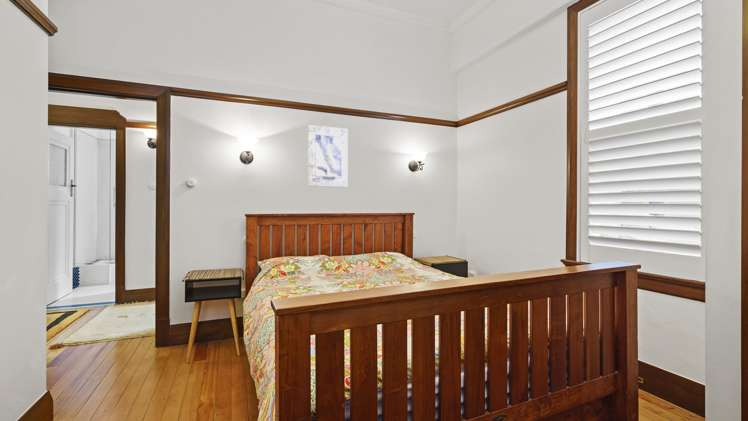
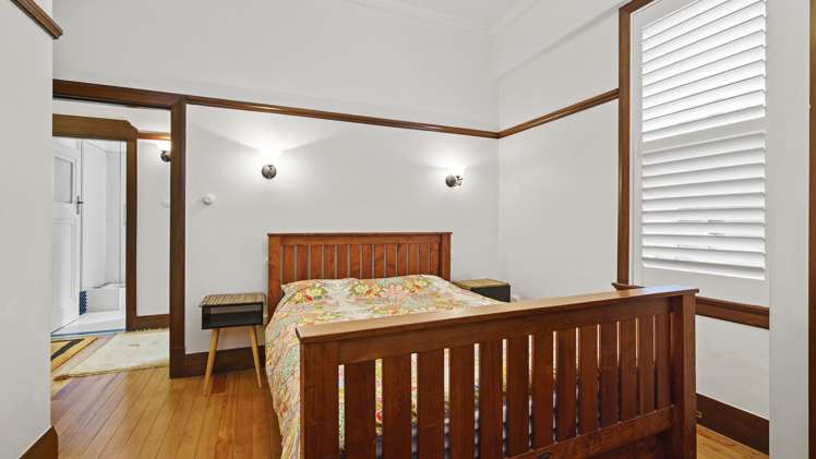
- wall art [307,124,349,188]
